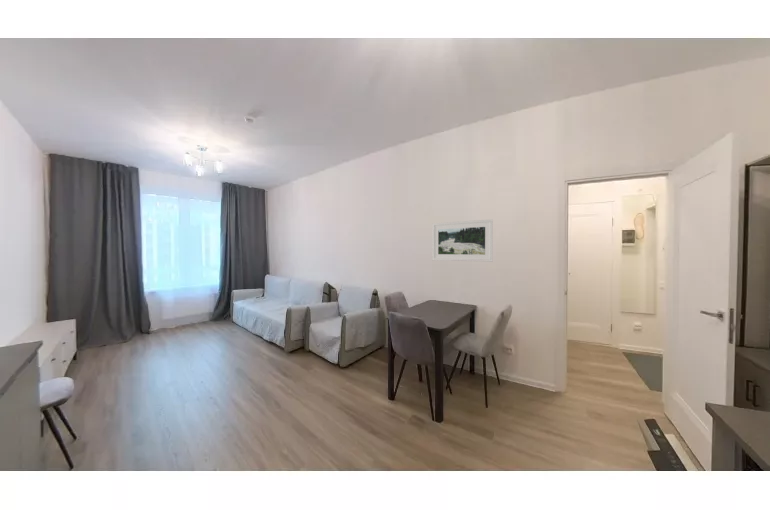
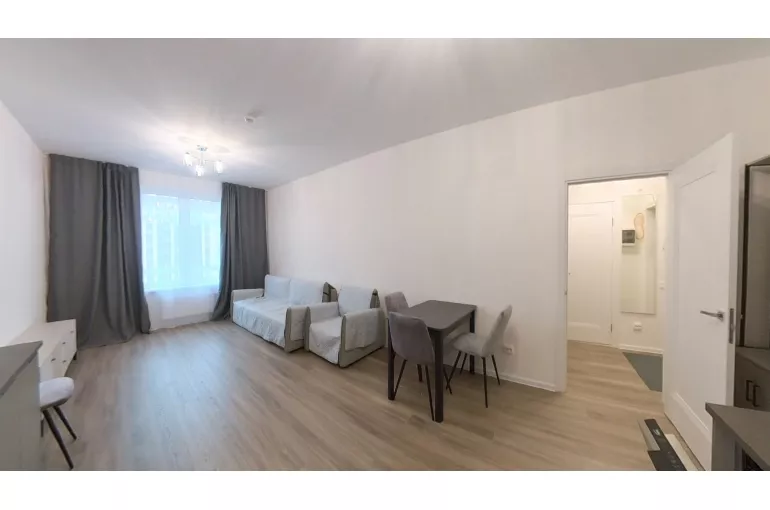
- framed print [431,218,494,263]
